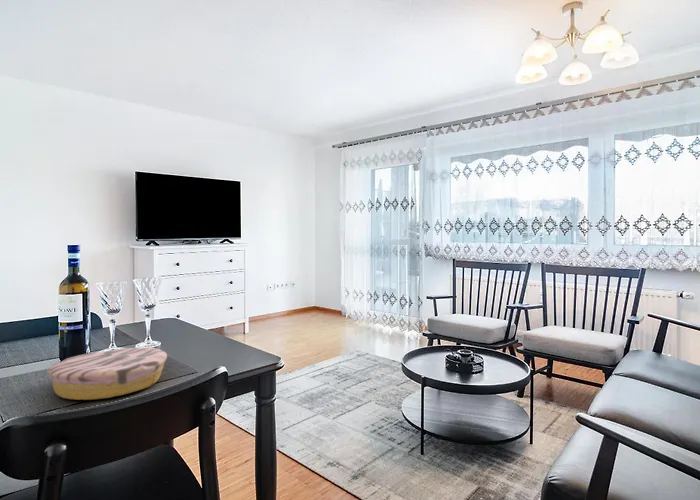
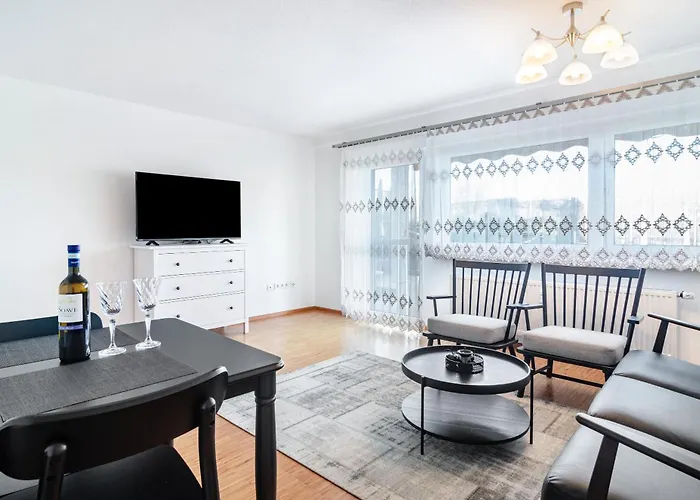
- plate [47,346,168,401]
